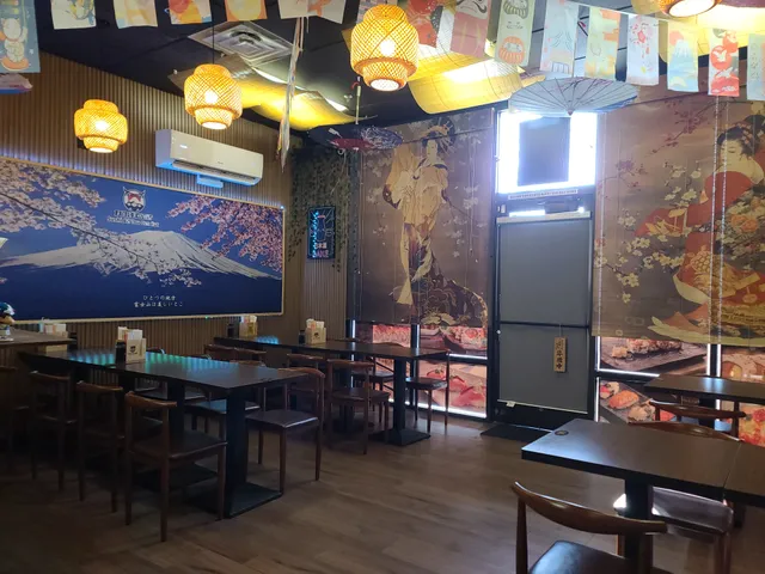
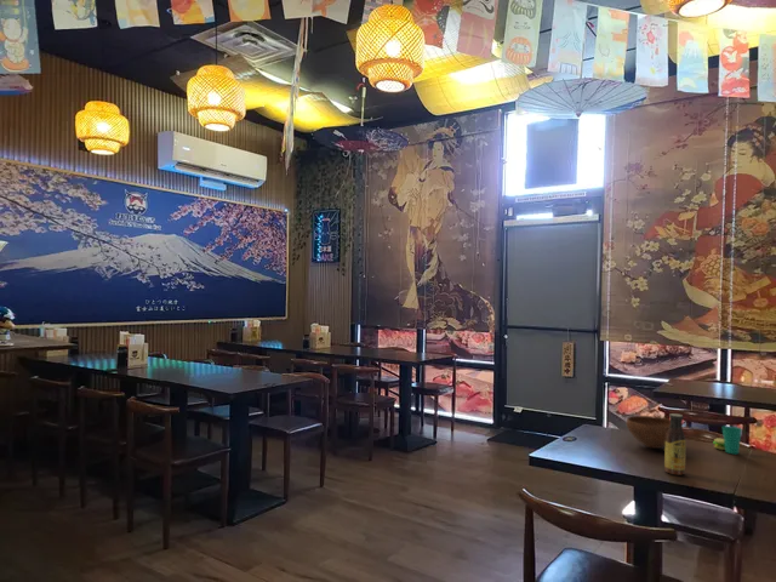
+ sauce bottle [663,412,687,477]
+ cup [712,424,743,455]
+ bowl [626,415,671,450]
